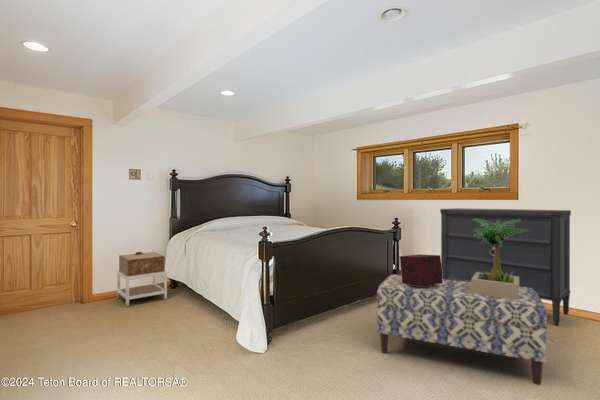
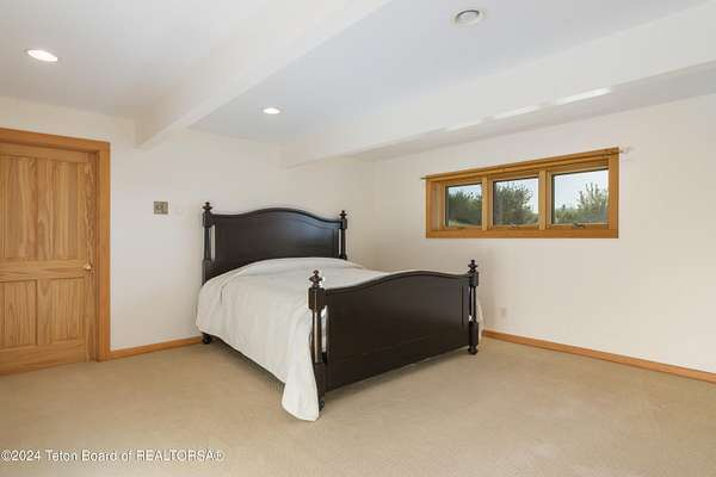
- bench [376,273,548,386]
- potted plant [471,219,528,300]
- nightstand [116,251,168,307]
- dresser [439,207,572,326]
- decorative box [399,253,443,286]
